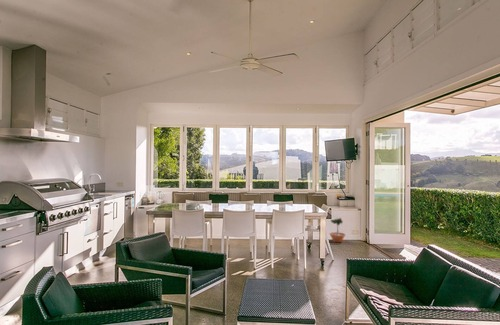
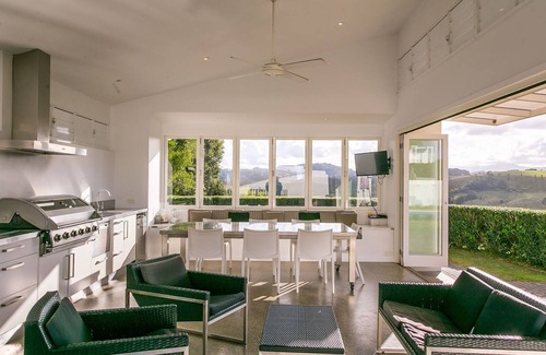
- potted tree [329,216,347,243]
